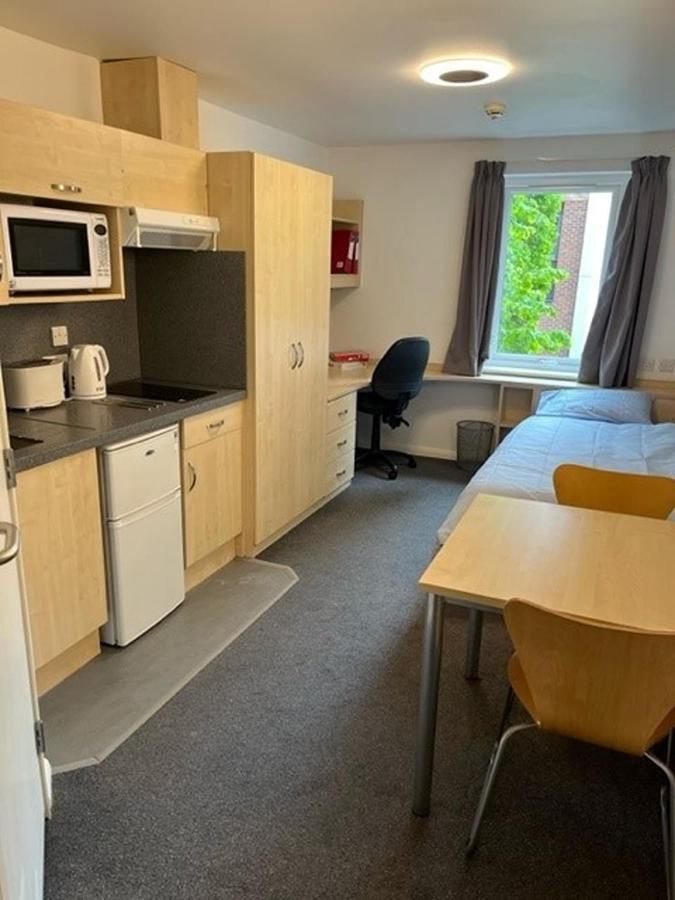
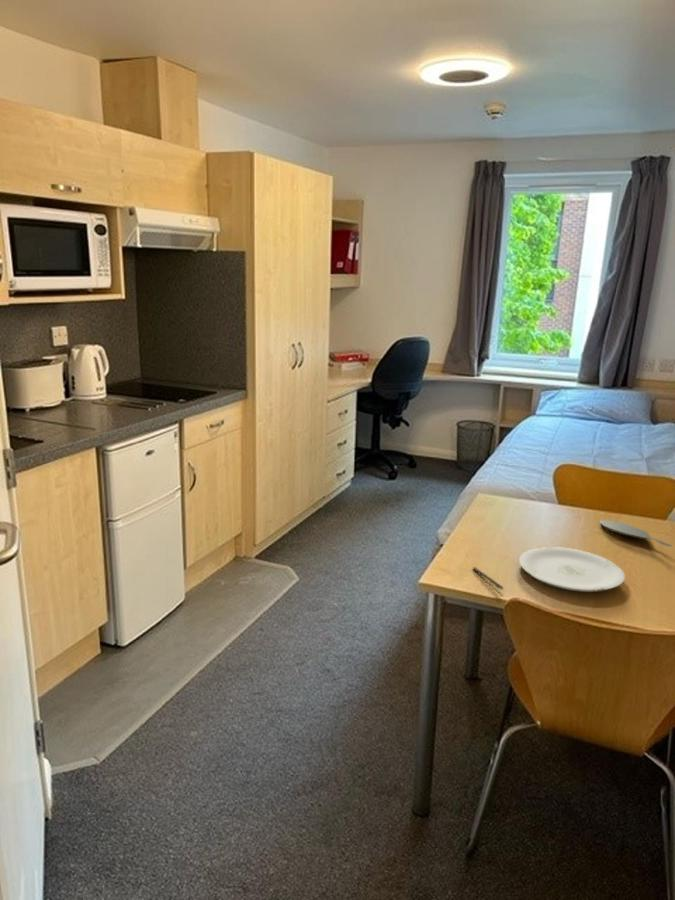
+ plate [518,546,626,593]
+ pen [472,566,504,591]
+ spoon [599,519,673,547]
